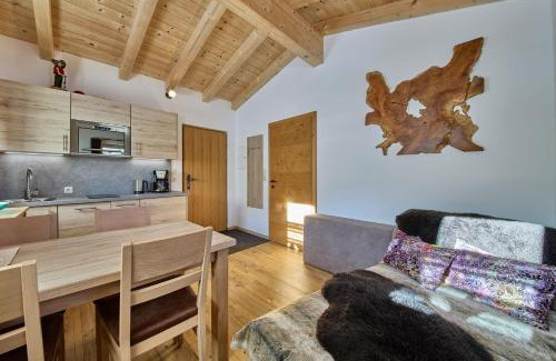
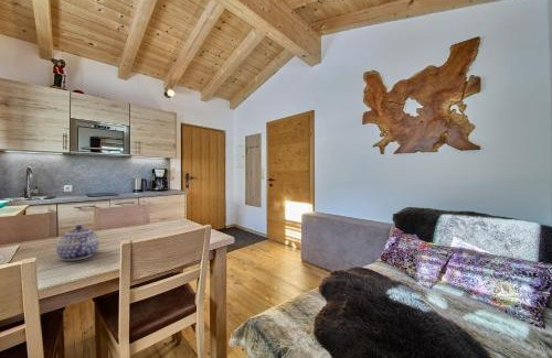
+ teapot [55,225,100,262]
